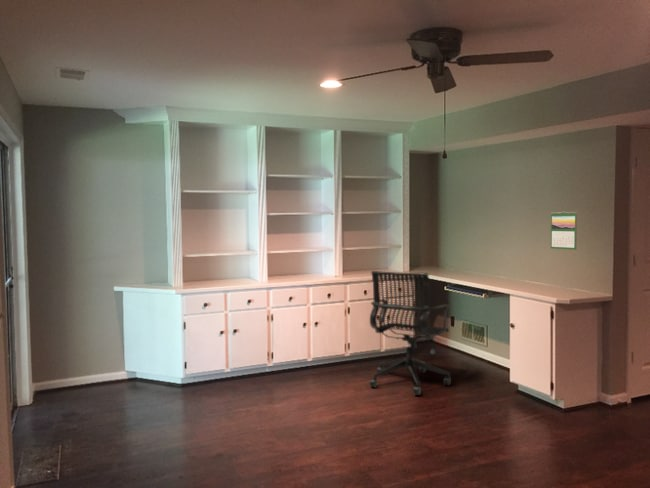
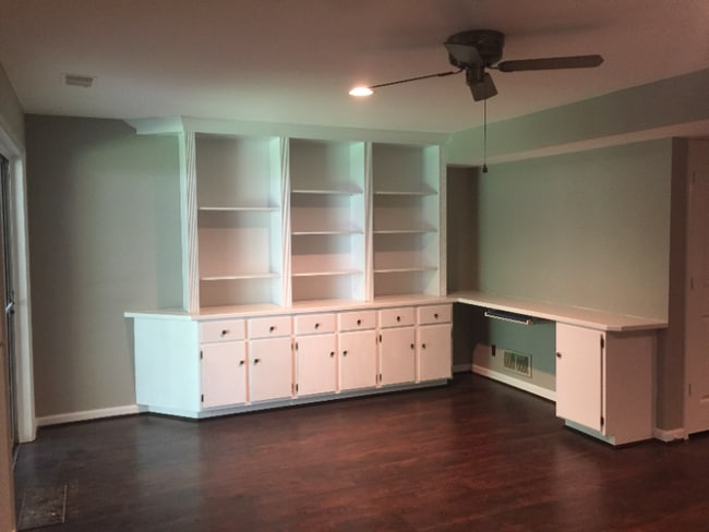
- calendar [550,210,578,251]
- office chair [369,270,452,396]
